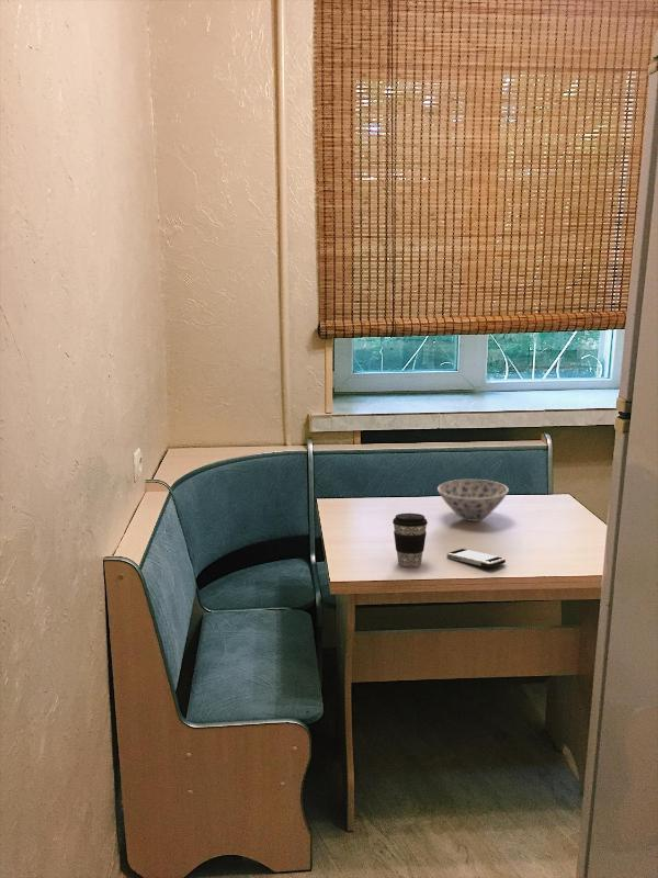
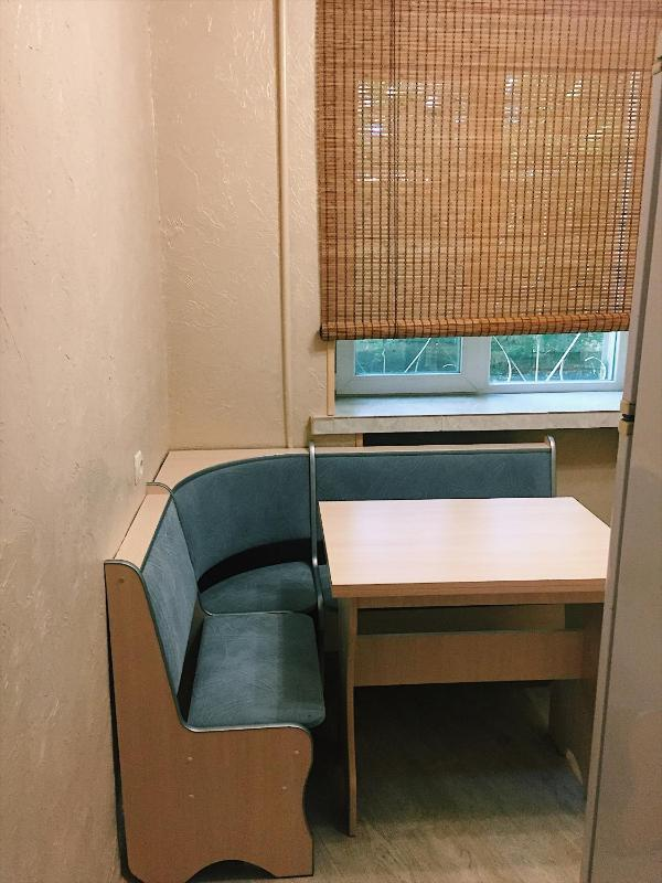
- bowl [436,479,510,522]
- smartphone [445,548,507,569]
- coffee cup [392,513,429,567]
